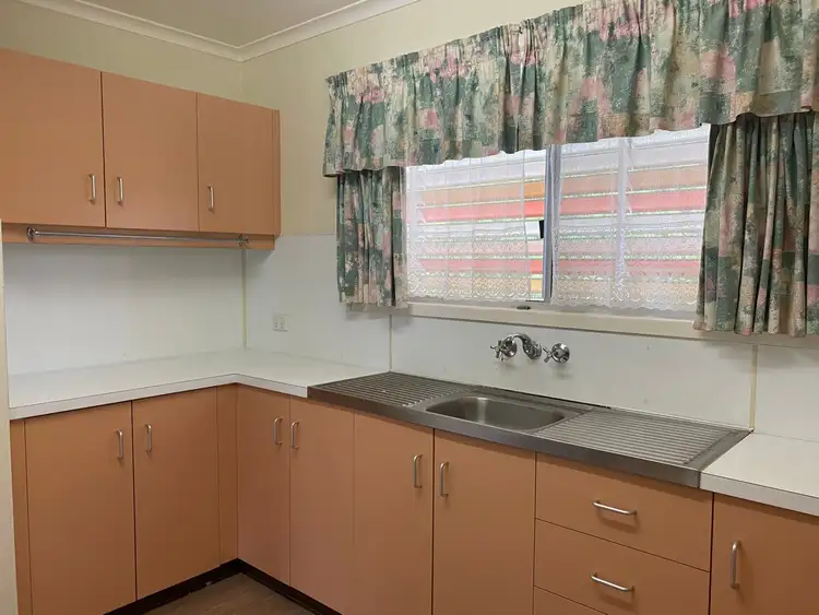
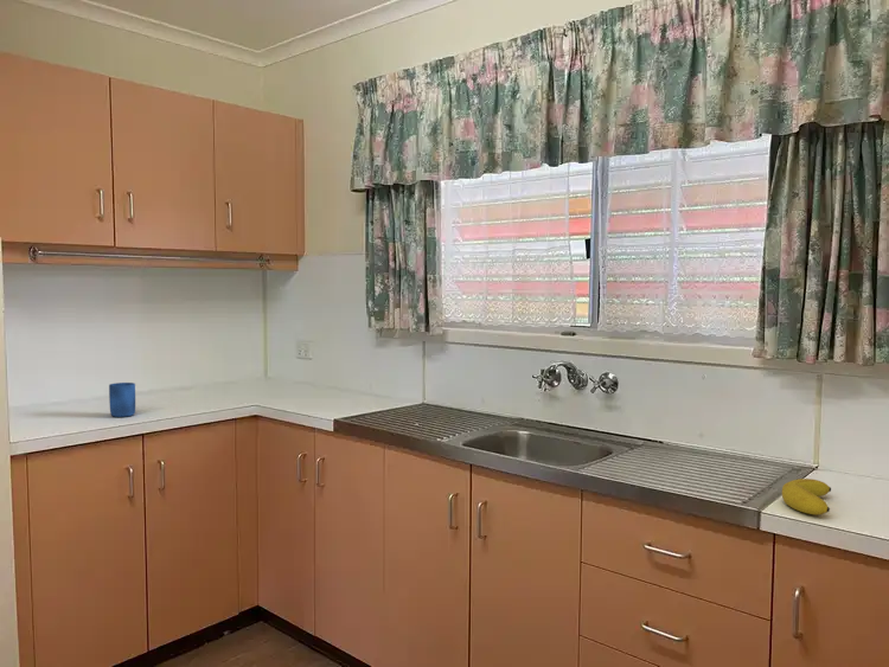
+ mug [108,381,136,418]
+ fruit [781,477,832,515]
